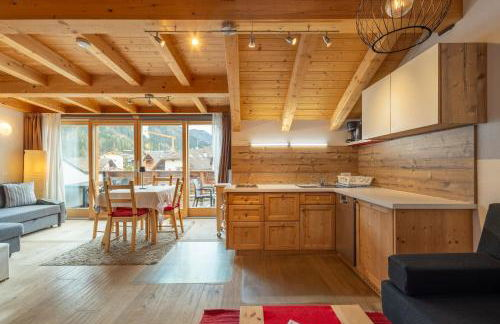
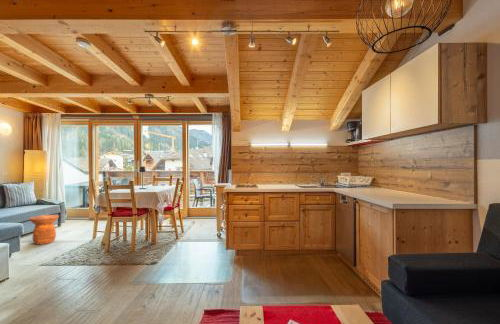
+ side table [28,214,60,245]
